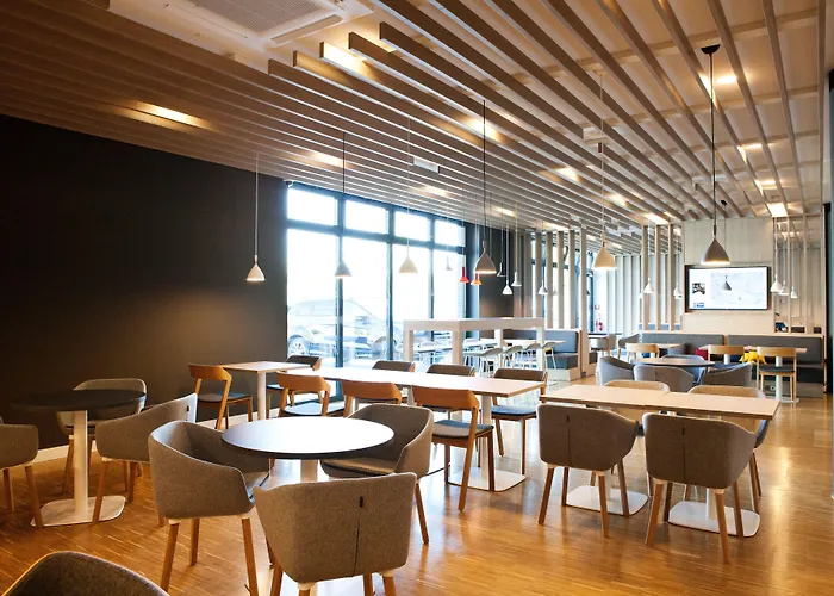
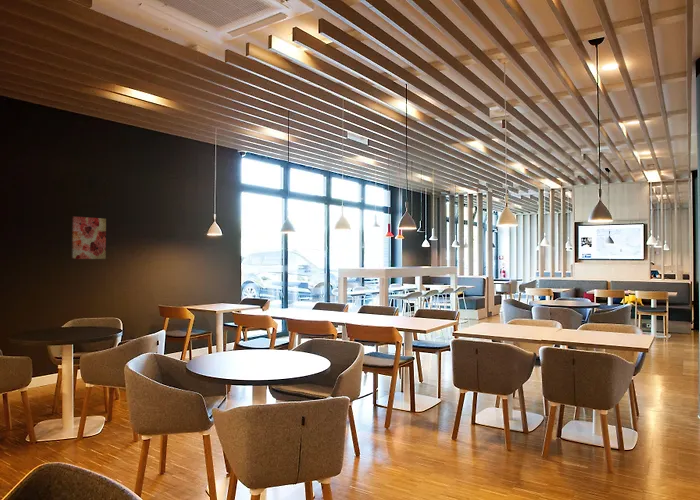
+ wall art [71,215,107,260]
